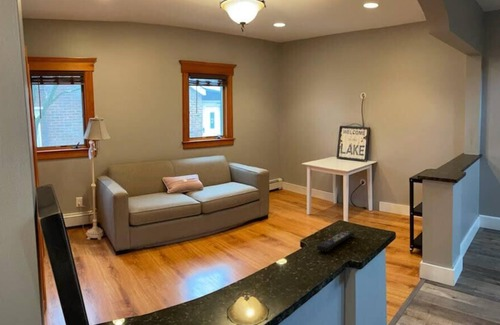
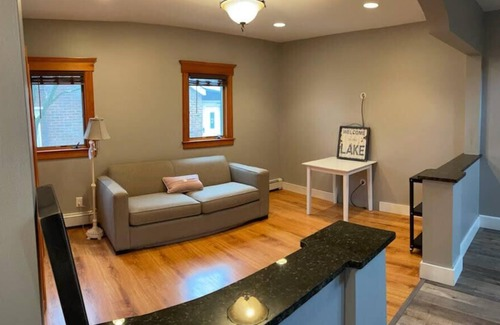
- remote control [316,230,355,253]
